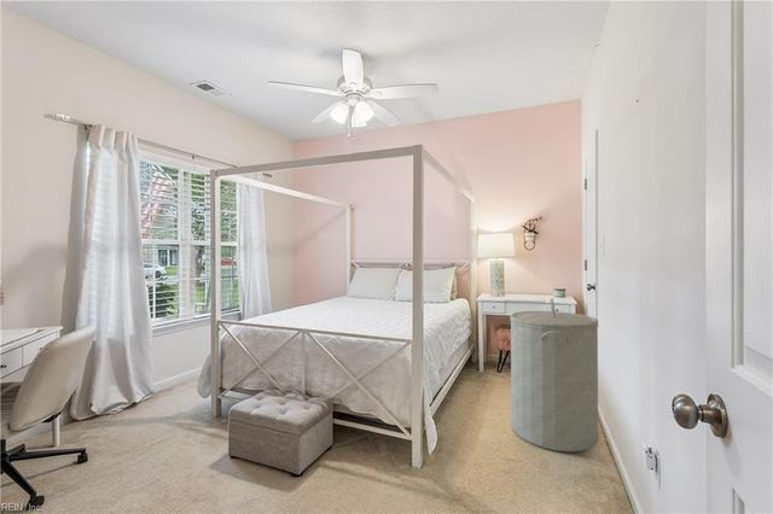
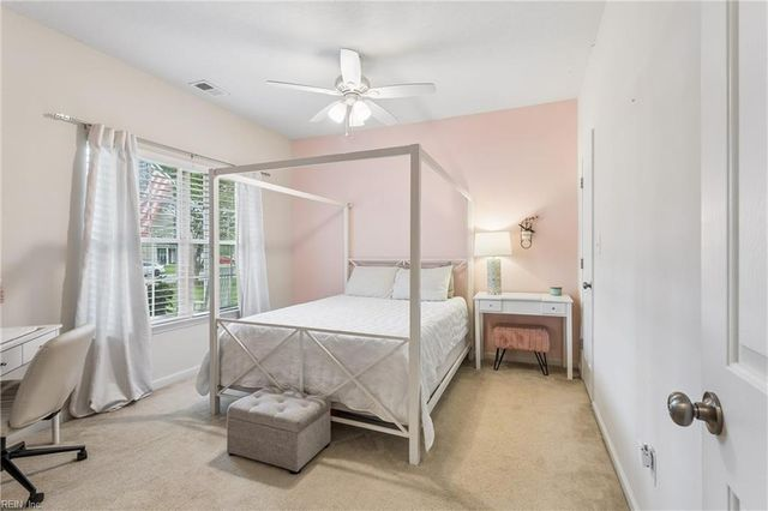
- laundry hamper [508,297,599,454]
